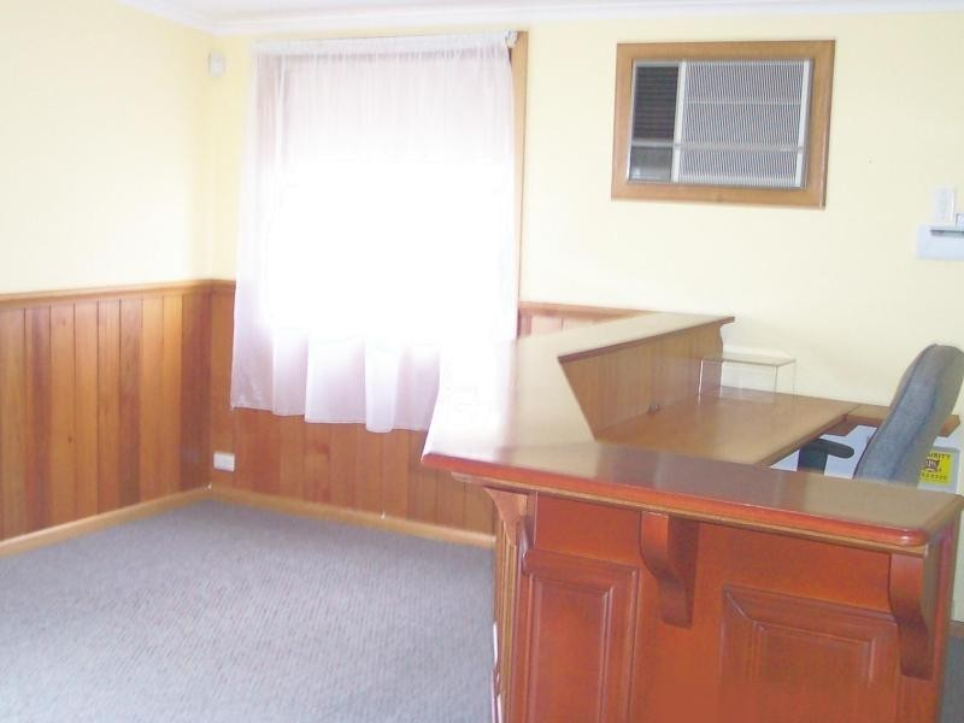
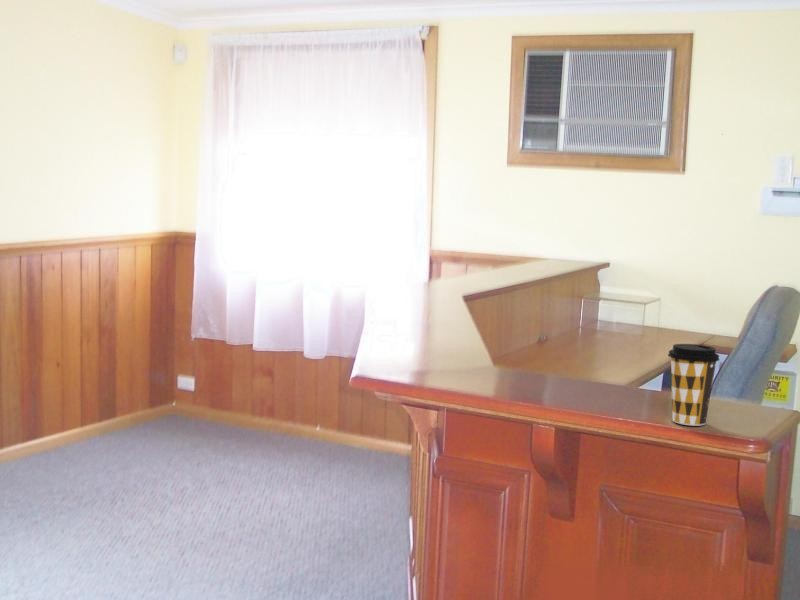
+ coffee cup [667,343,720,427]
